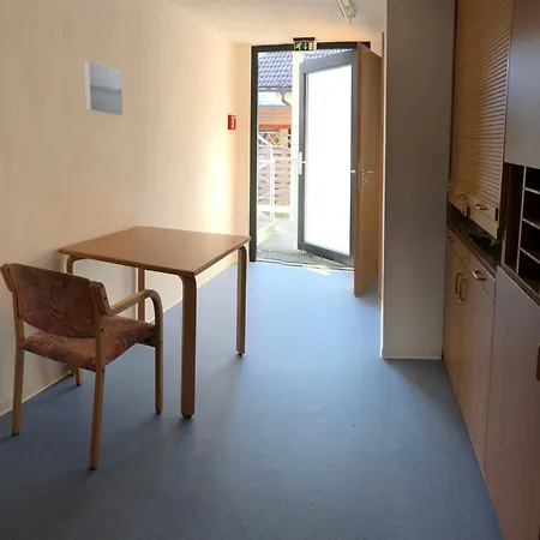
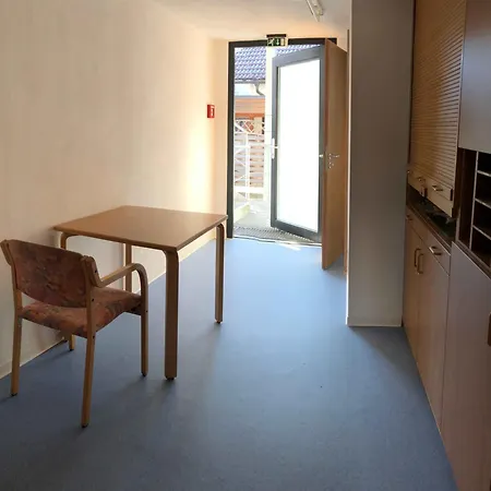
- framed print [82,59,124,118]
